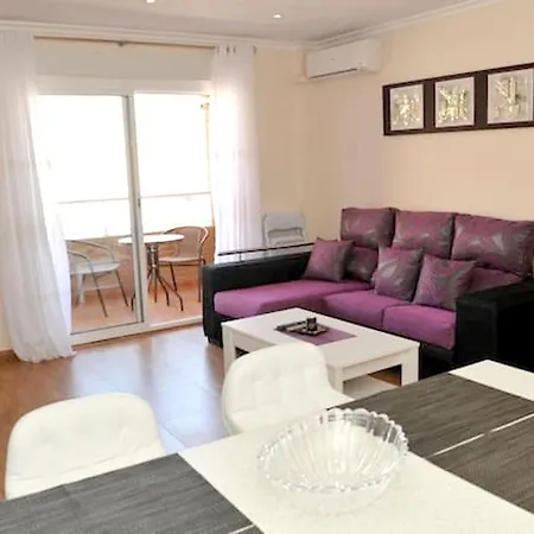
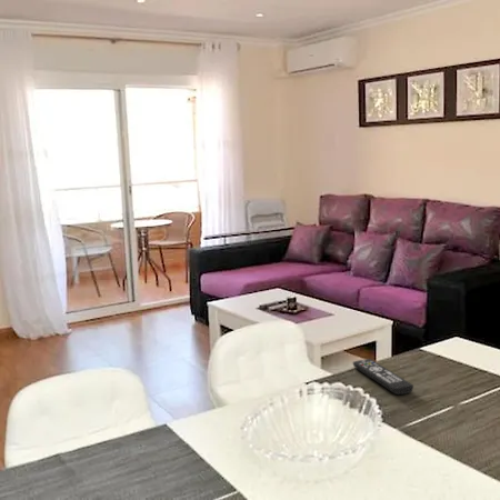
+ remote control [352,358,414,396]
